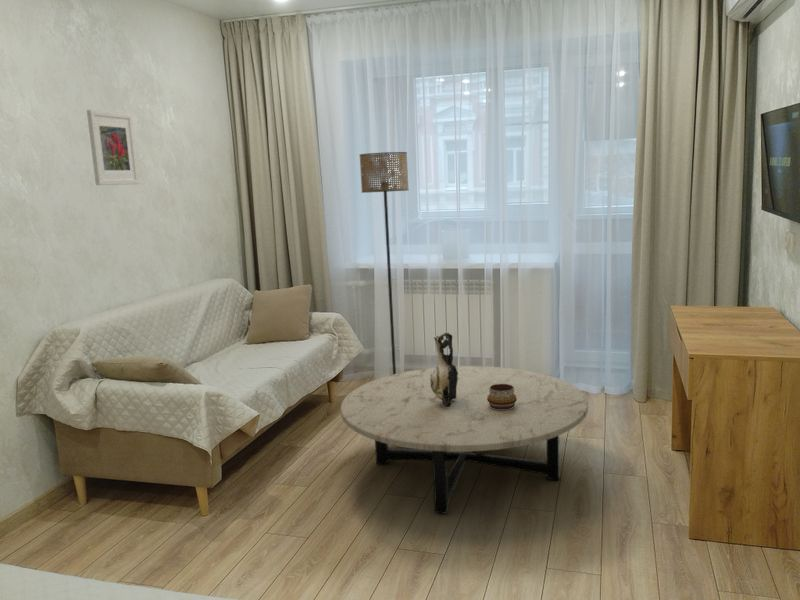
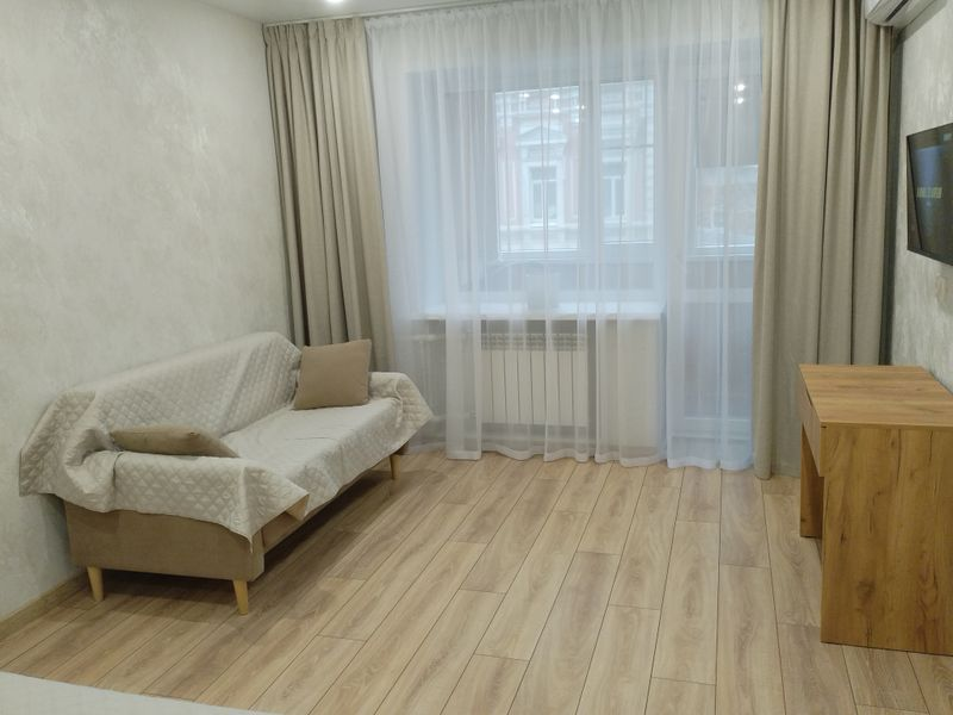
- decorative vase [430,332,458,407]
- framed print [86,109,140,186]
- decorative bowl [487,384,517,409]
- floor lamp [359,151,410,375]
- coffee table [340,365,589,515]
